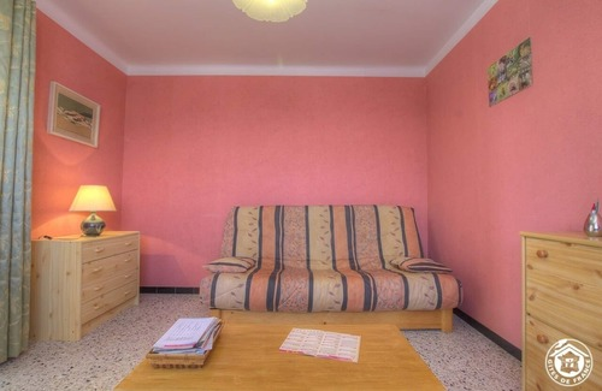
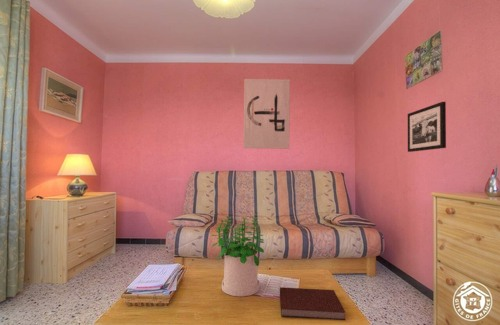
+ wall art [242,78,291,150]
+ potted plant [210,215,265,297]
+ picture frame [407,101,447,153]
+ notebook [279,286,347,321]
